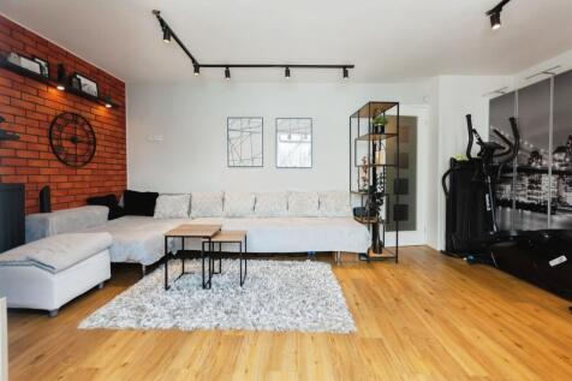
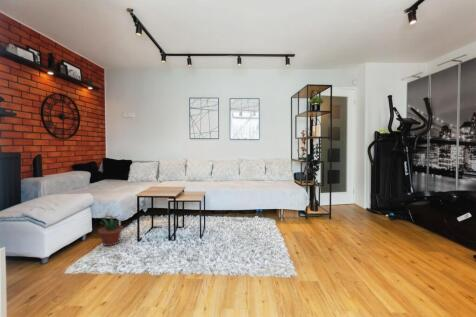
+ potted plant [97,214,125,247]
